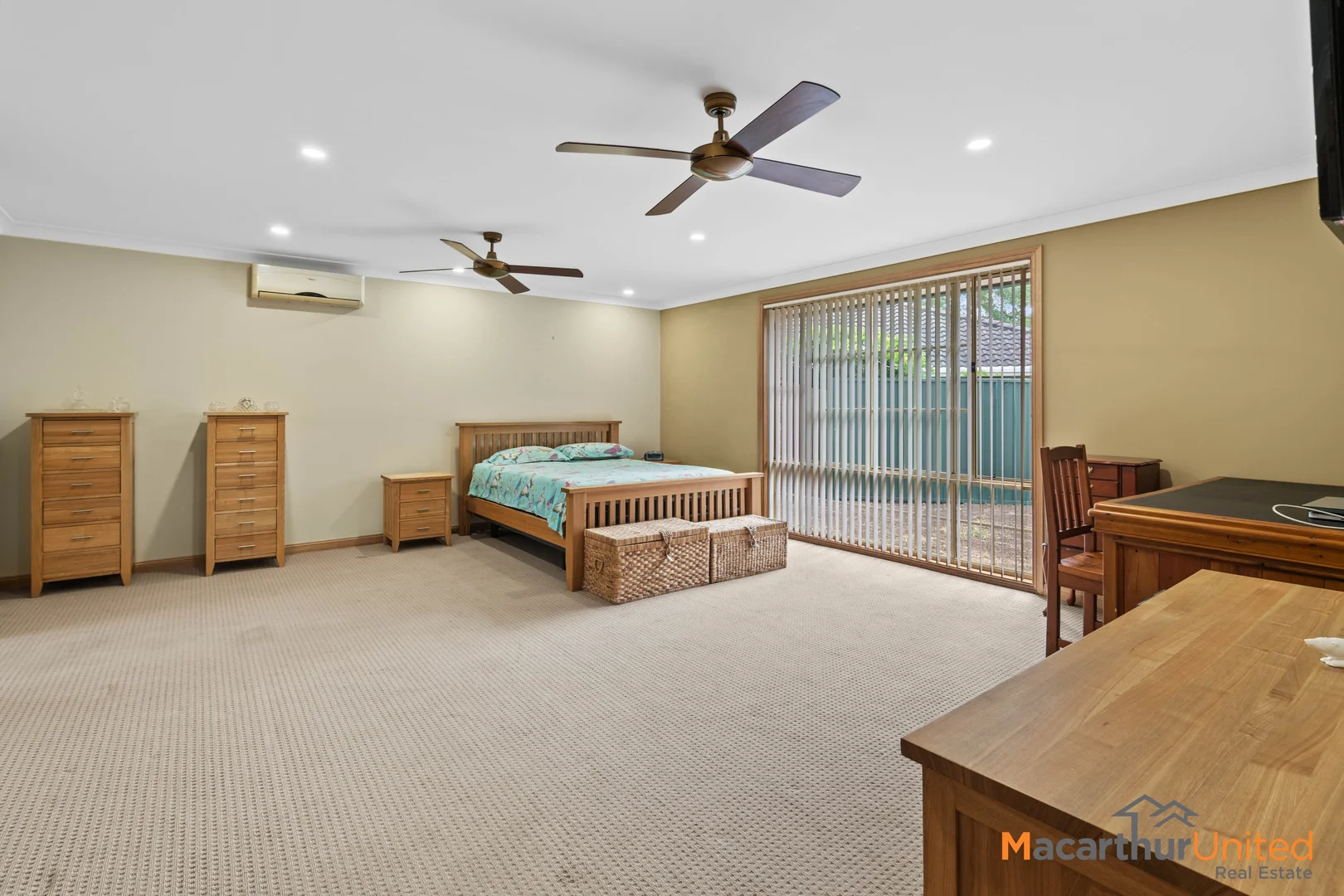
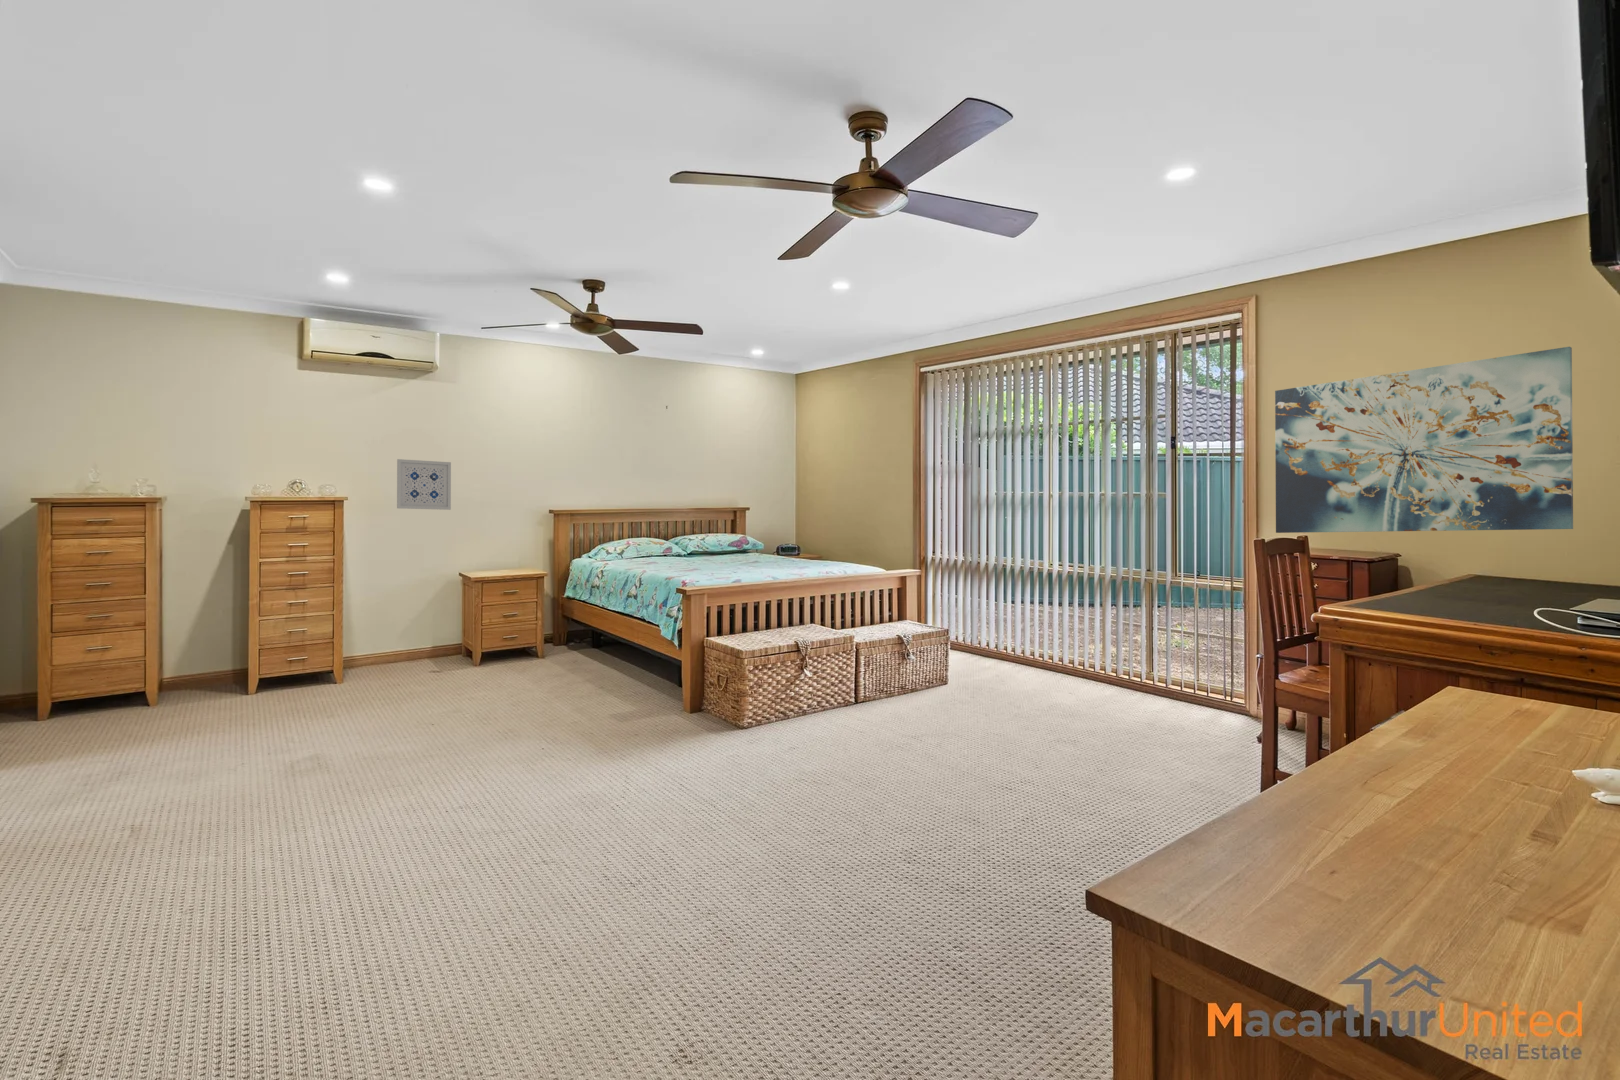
+ wall art [397,458,452,511]
+ wall art [1274,346,1574,534]
